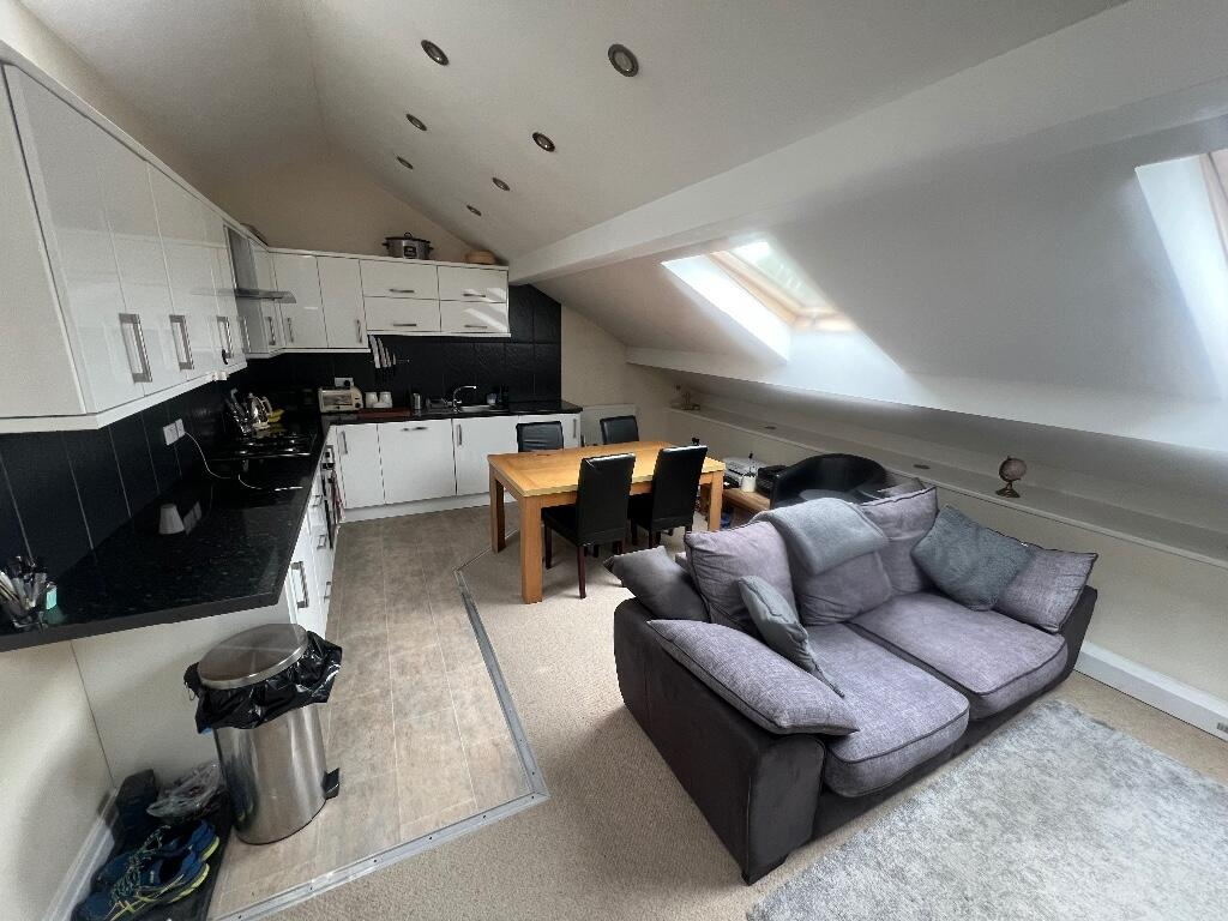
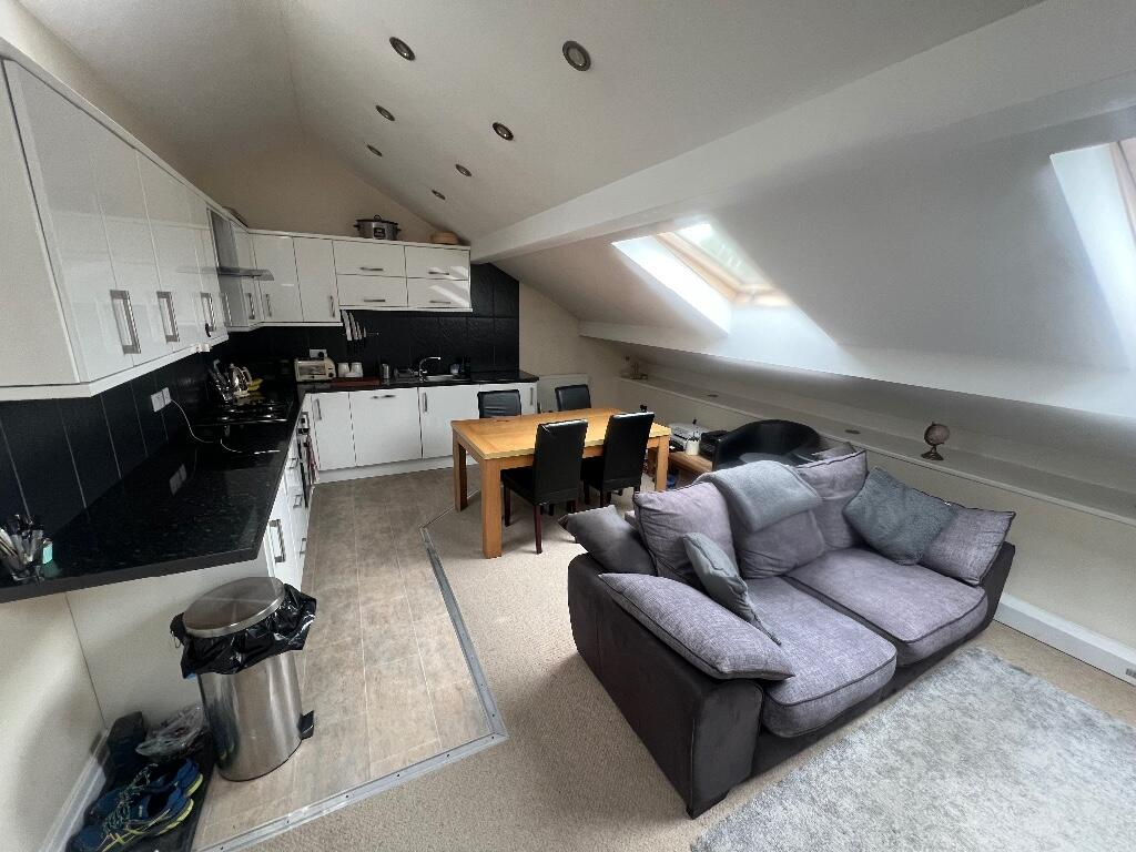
- saltshaker [158,502,186,535]
